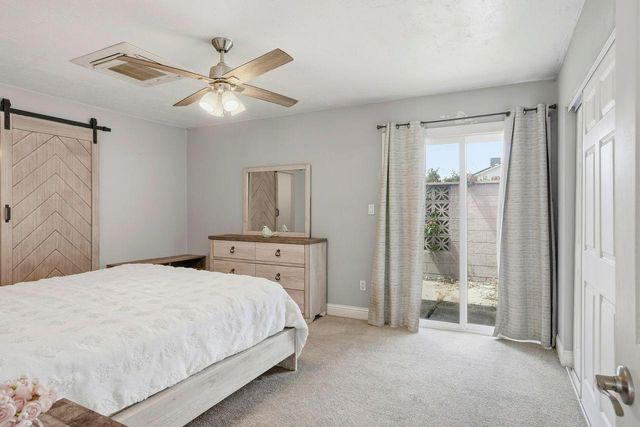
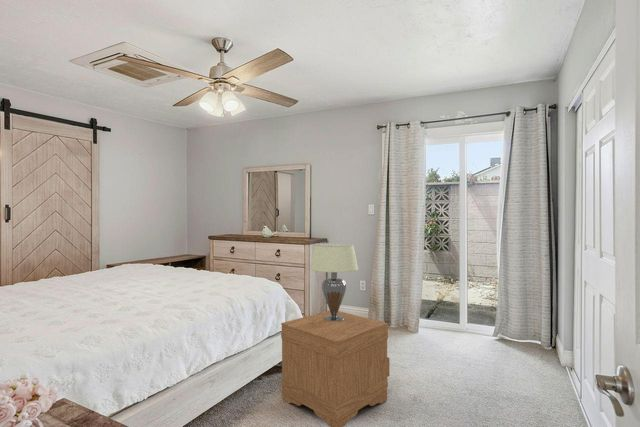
+ lampshade [309,242,359,321]
+ nightstand [280,310,390,427]
